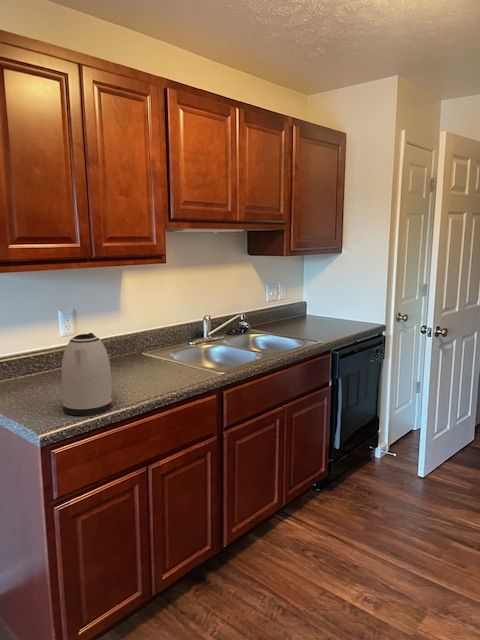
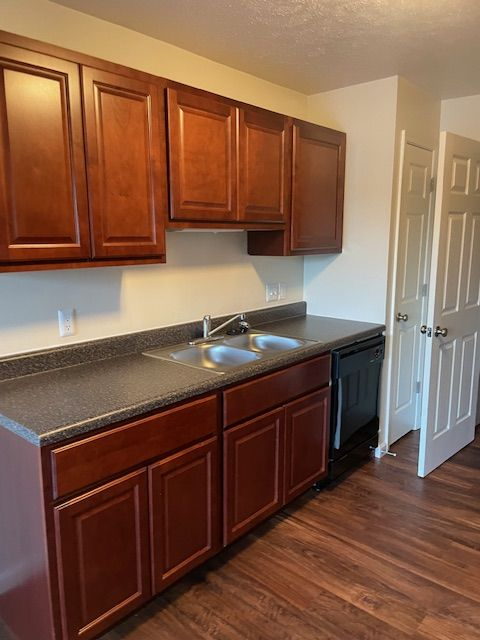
- kettle [60,332,113,416]
